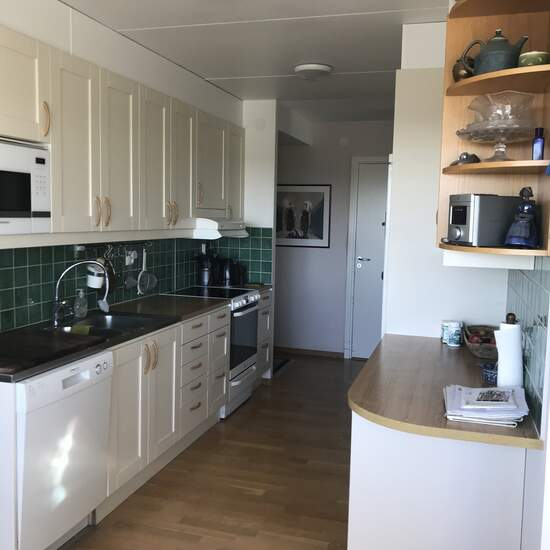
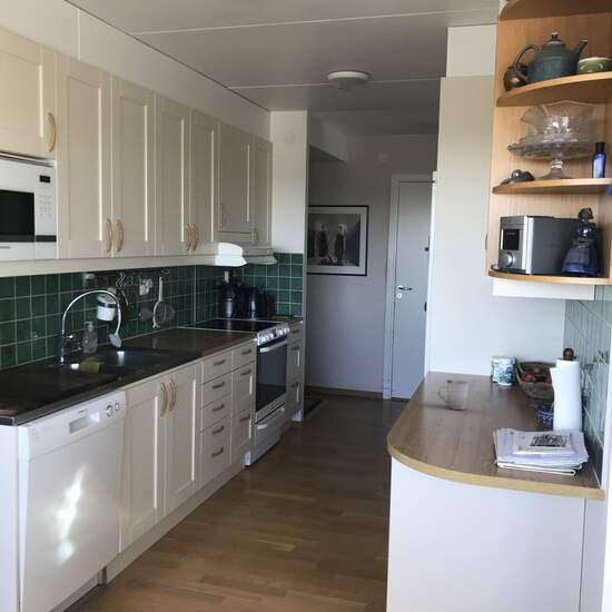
+ cup [436,378,471,411]
